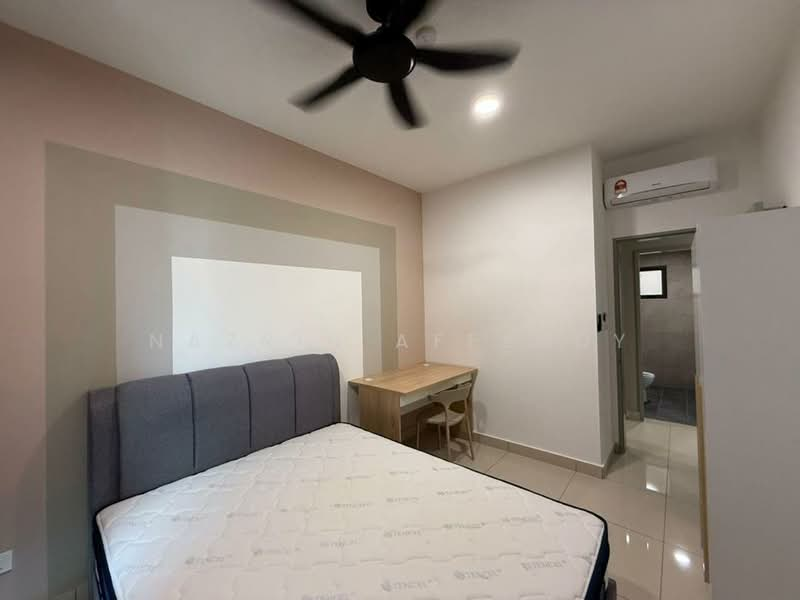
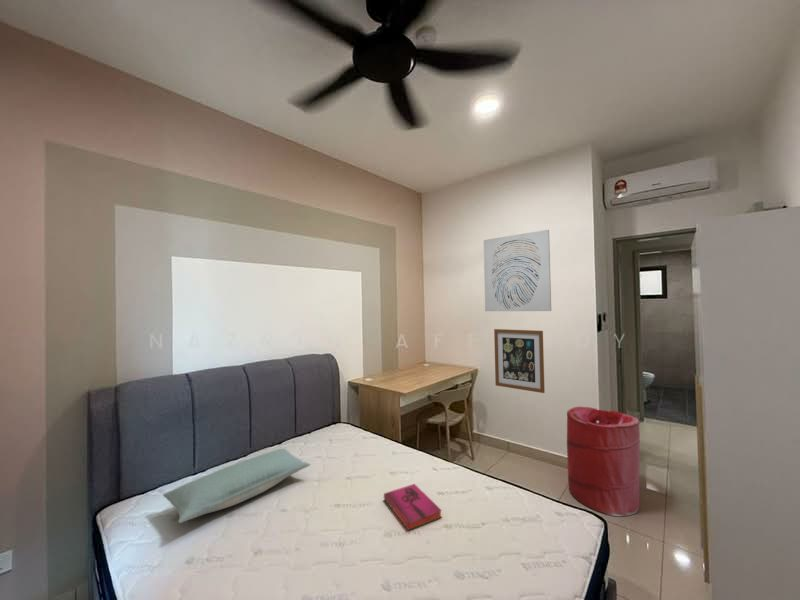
+ hardback book [383,483,443,532]
+ wall art [483,229,552,312]
+ pillow [162,447,312,524]
+ wall art [493,328,546,394]
+ laundry hamper [566,406,641,517]
